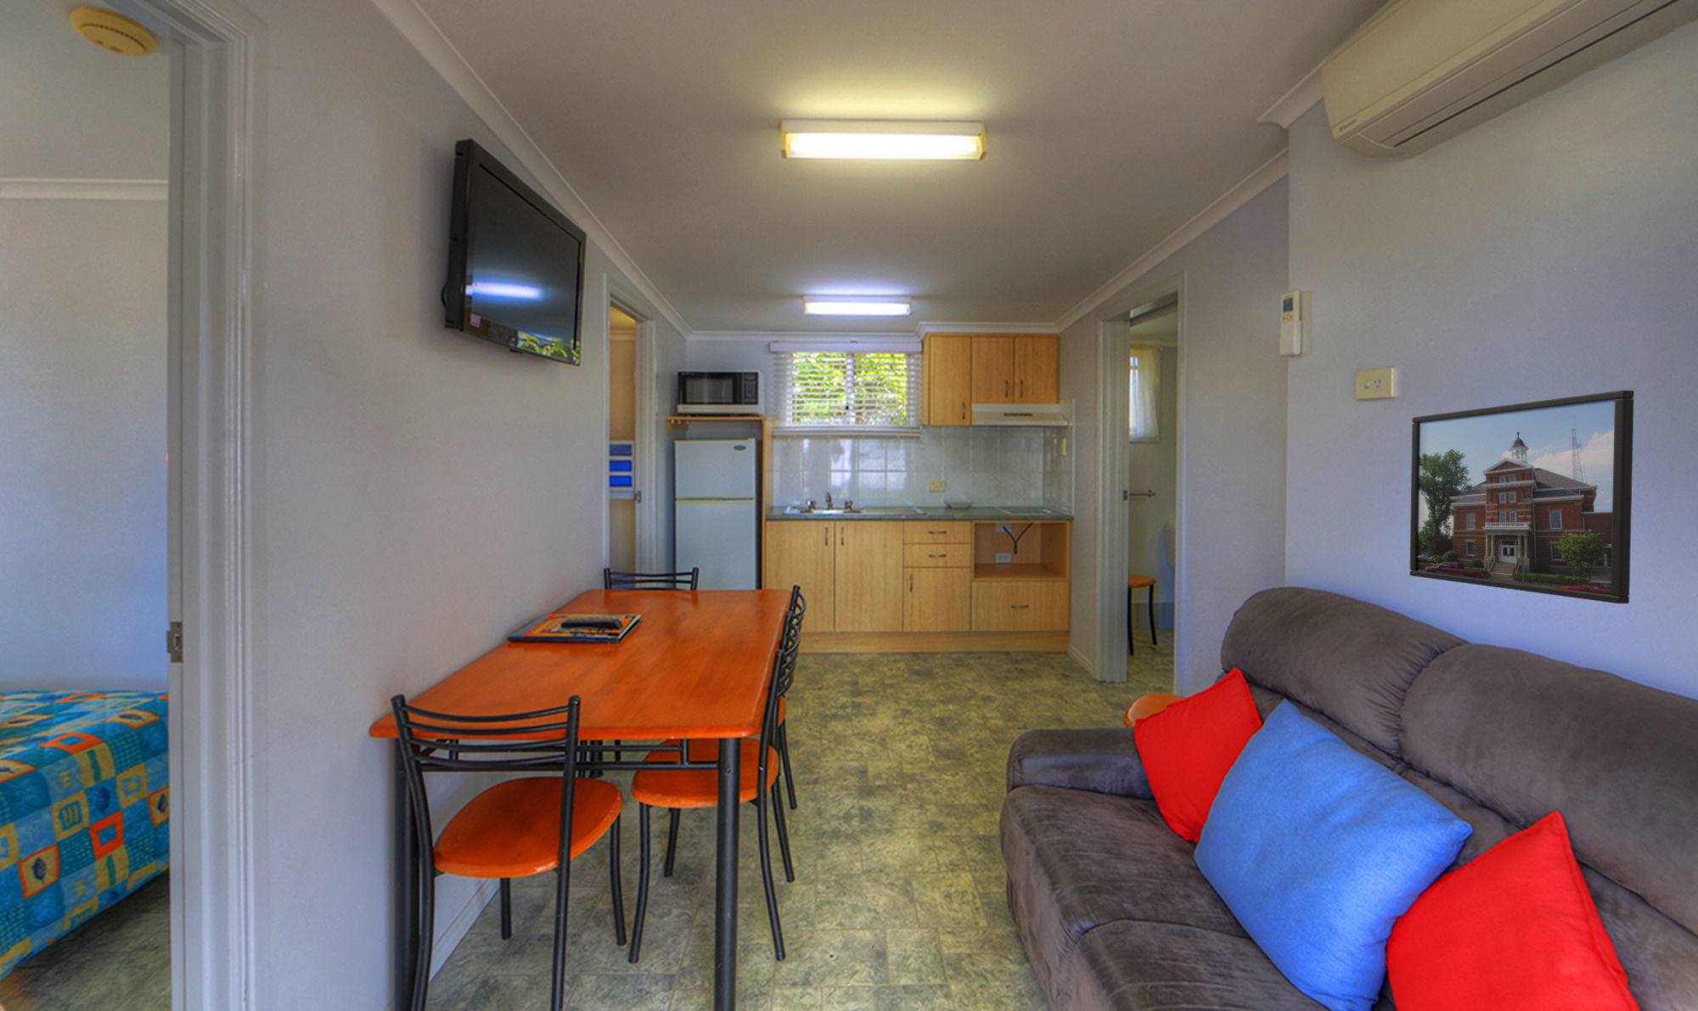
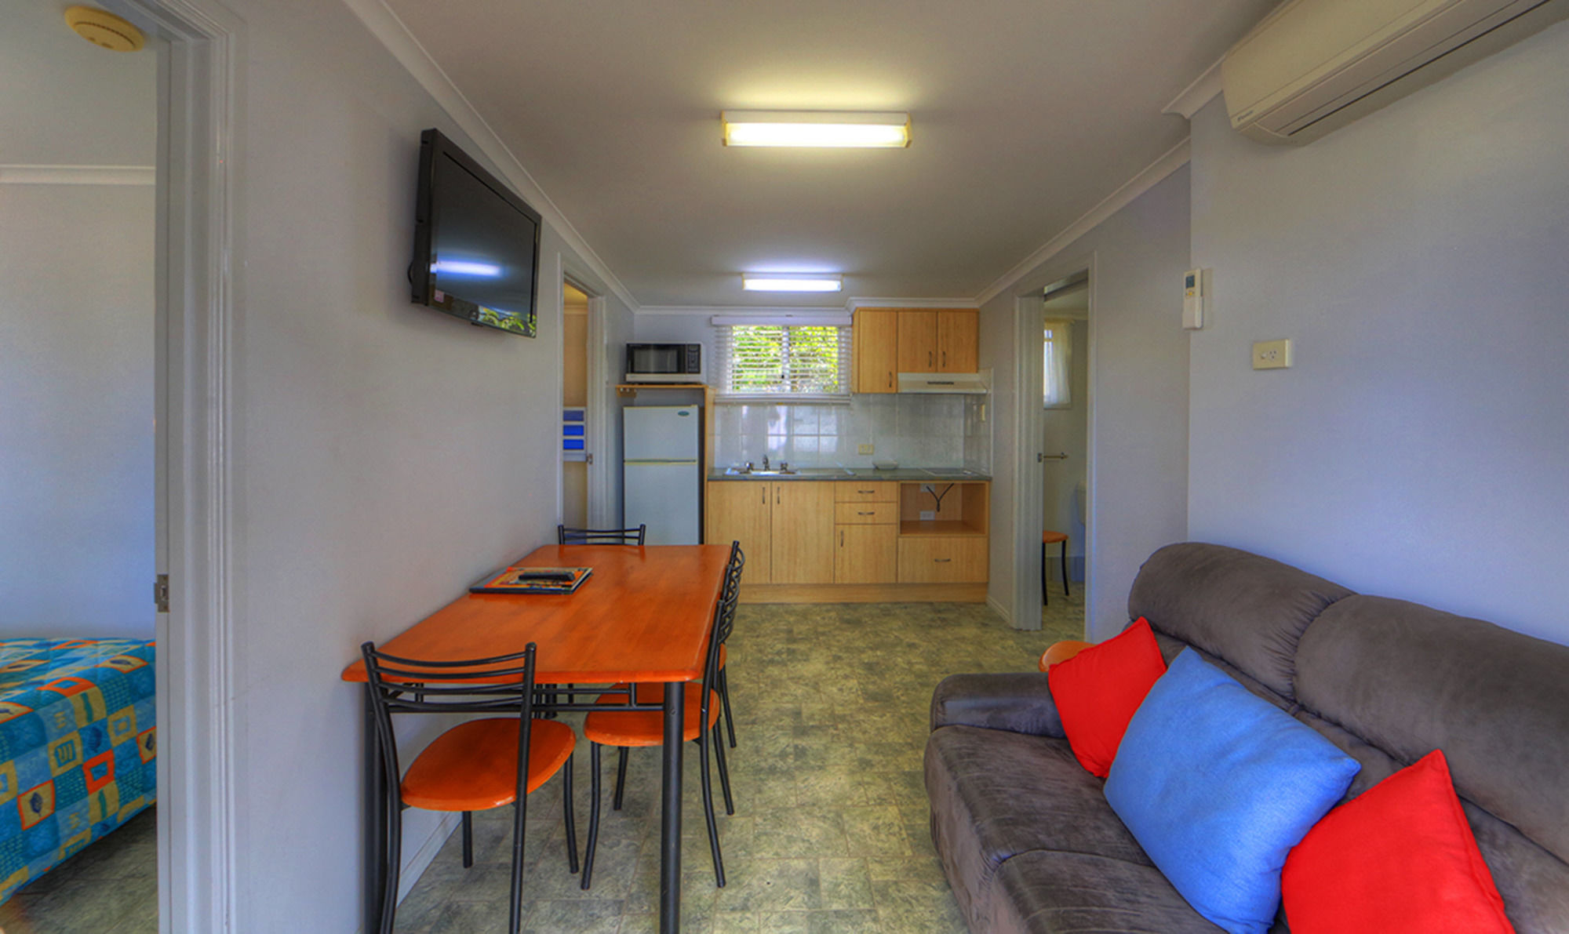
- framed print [1408,390,1635,604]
